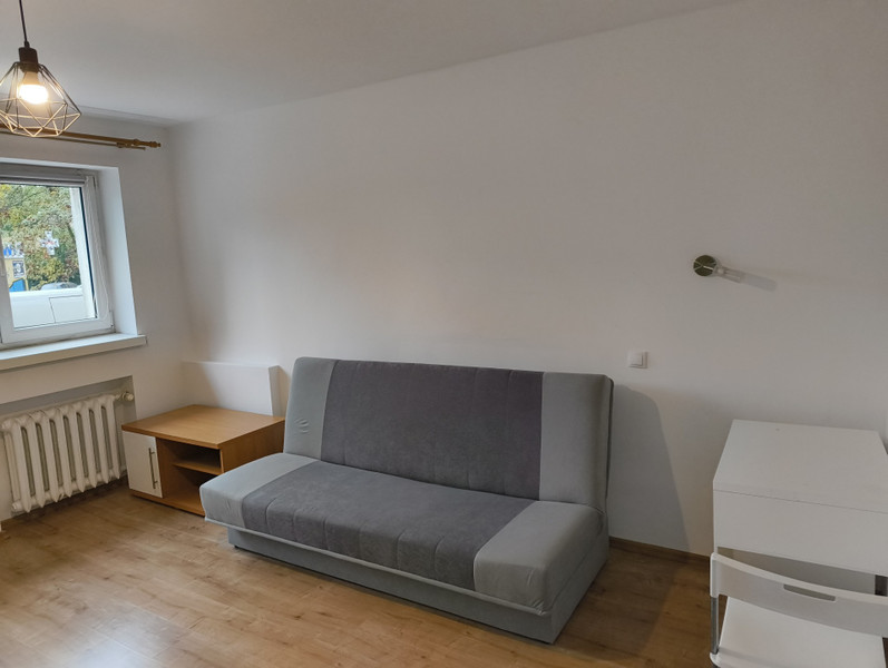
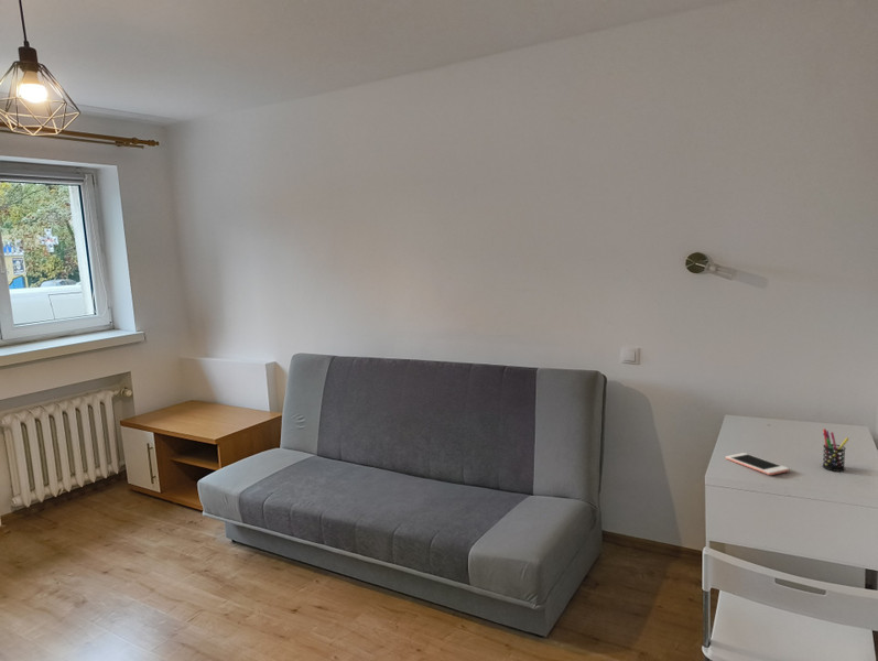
+ pen holder [822,429,850,473]
+ cell phone [725,452,790,476]
